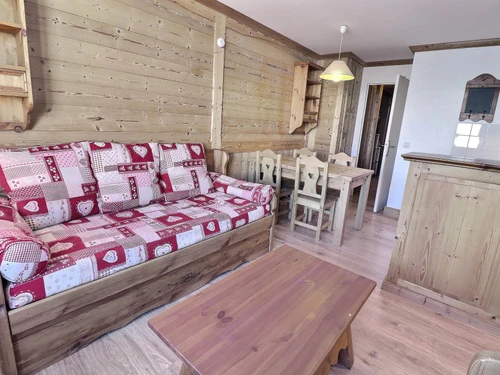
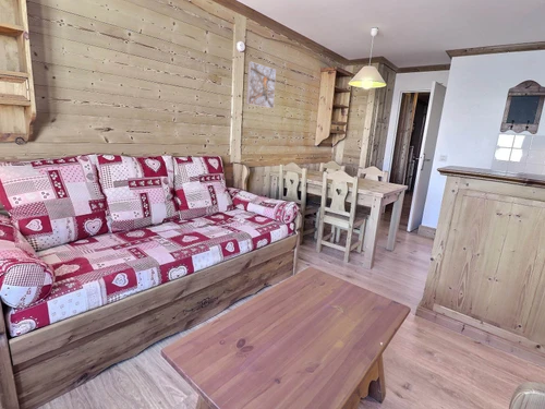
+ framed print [245,60,277,109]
